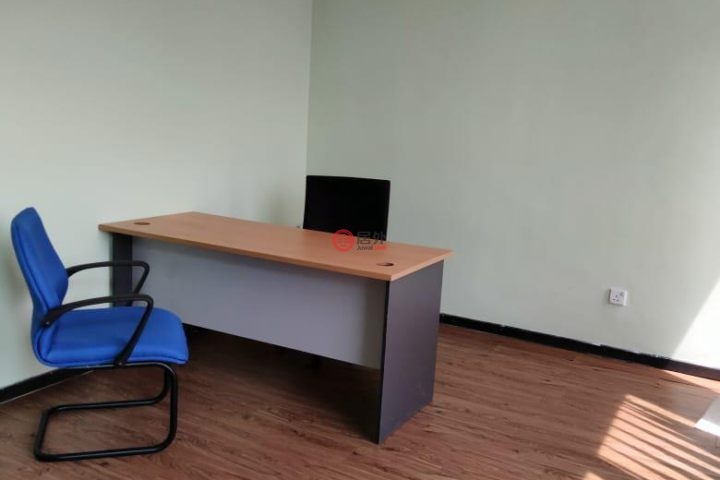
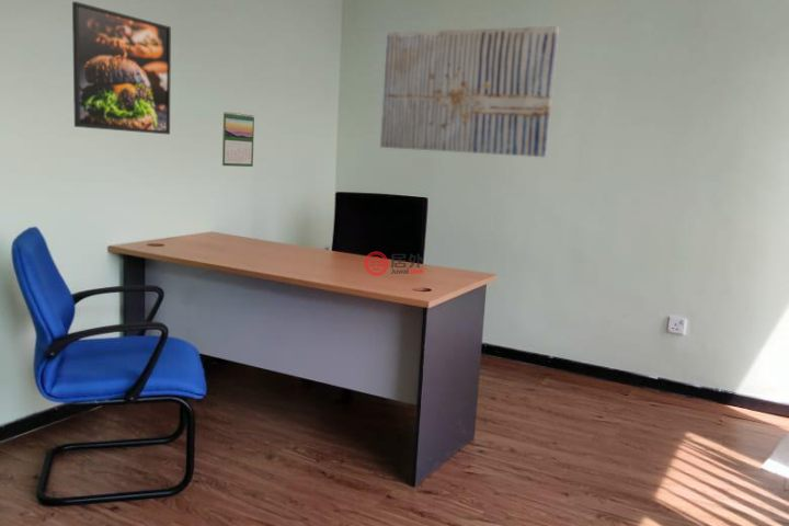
+ wall art [379,25,560,158]
+ calendar [221,111,255,168]
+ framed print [71,0,172,136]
